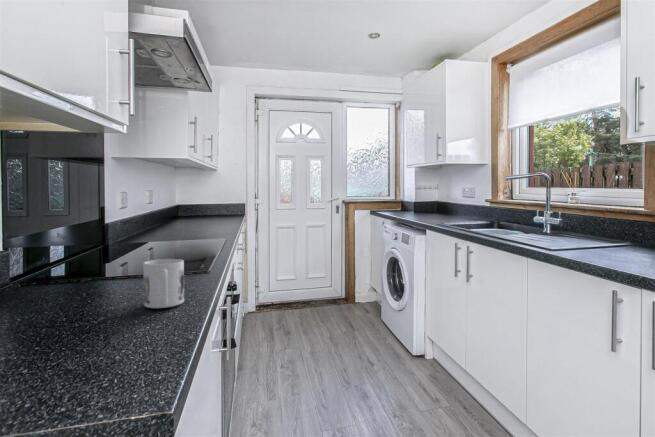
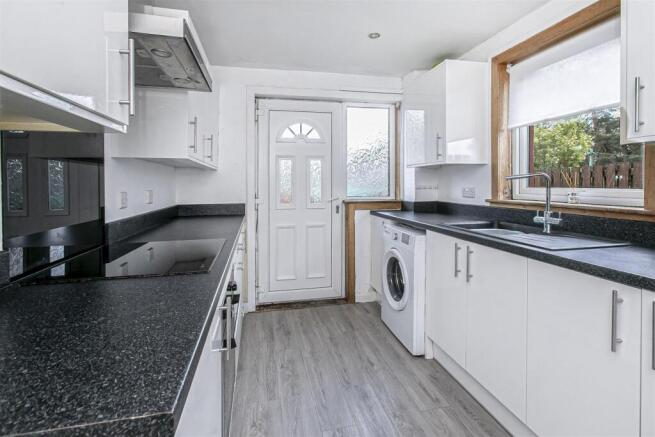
- mug [142,258,185,309]
